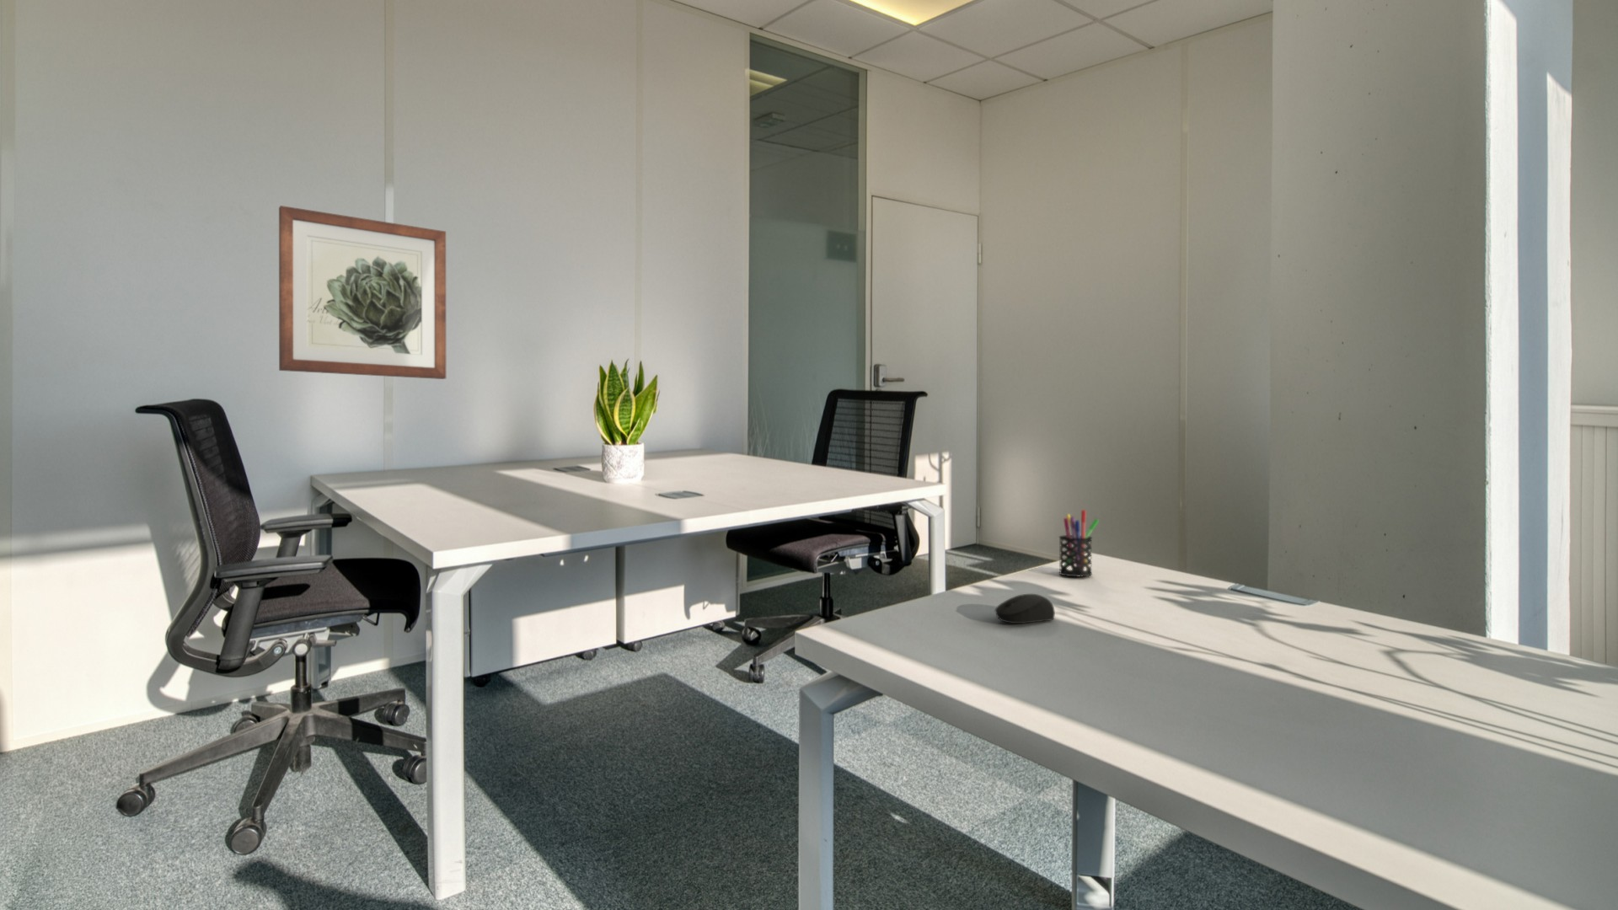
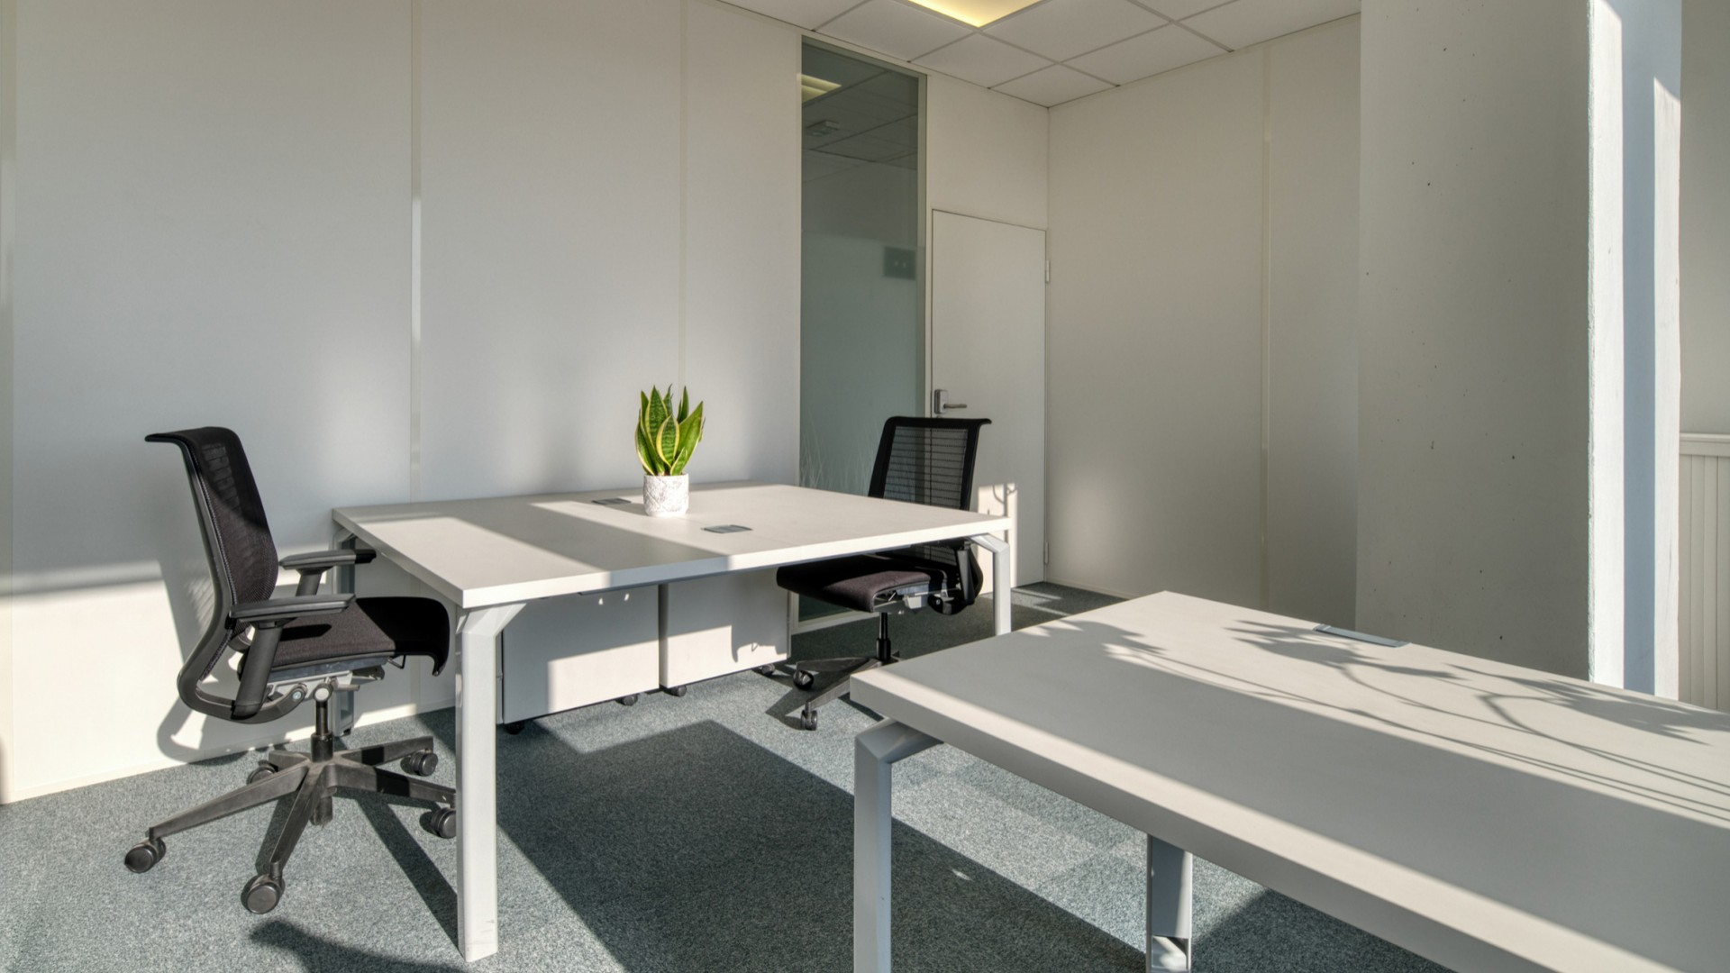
- wall art [278,204,447,380]
- pen holder [1058,509,1100,577]
- computer mouse [995,593,1056,624]
